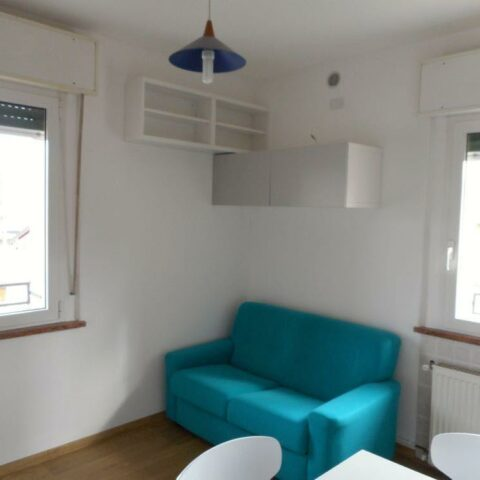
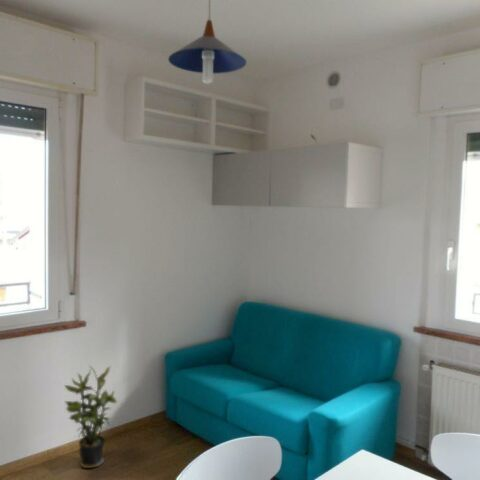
+ potted plant [63,365,118,469]
